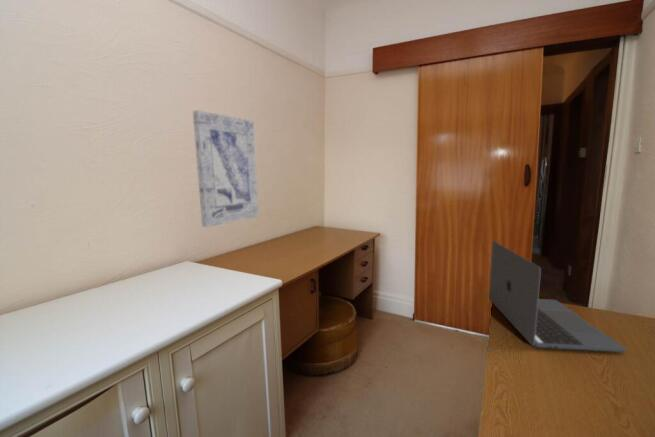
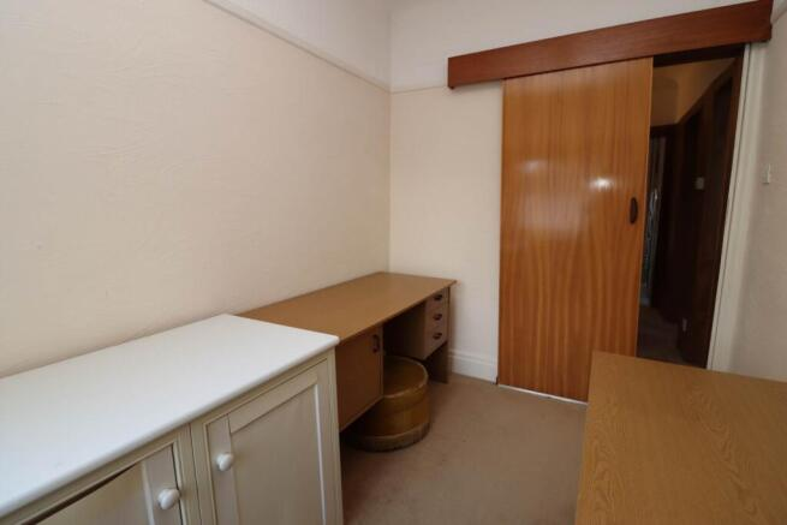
- wall art [192,109,260,228]
- laptop [488,240,627,353]
